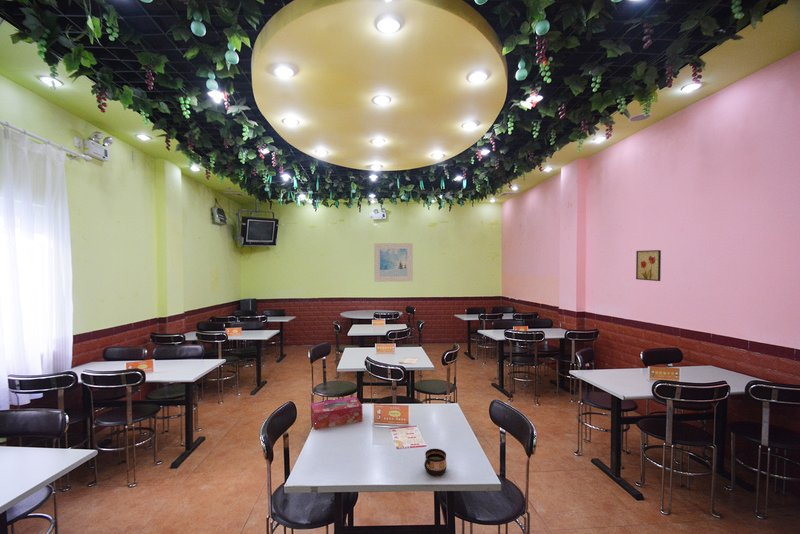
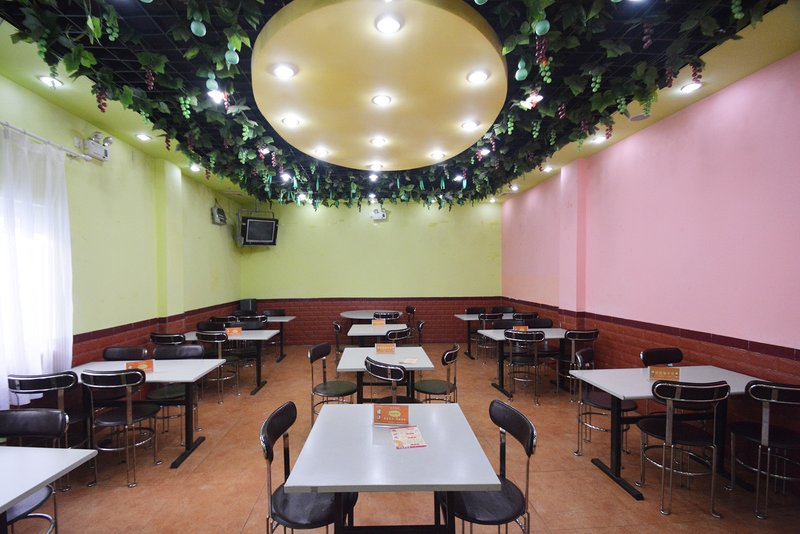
- tissue box [310,396,364,430]
- wall art [635,249,662,282]
- cup [423,448,448,477]
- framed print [373,242,414,283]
